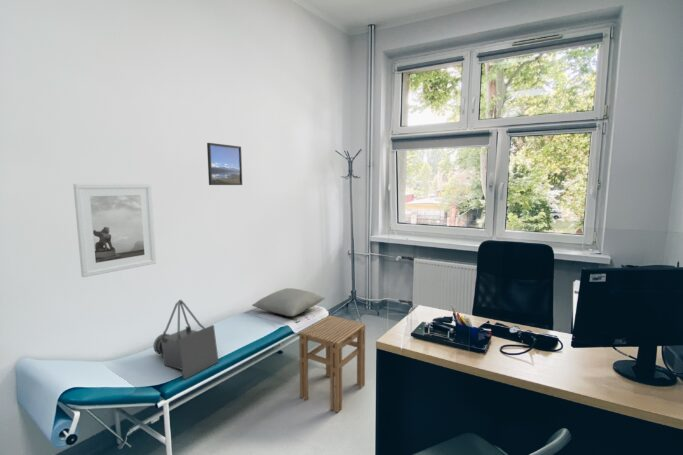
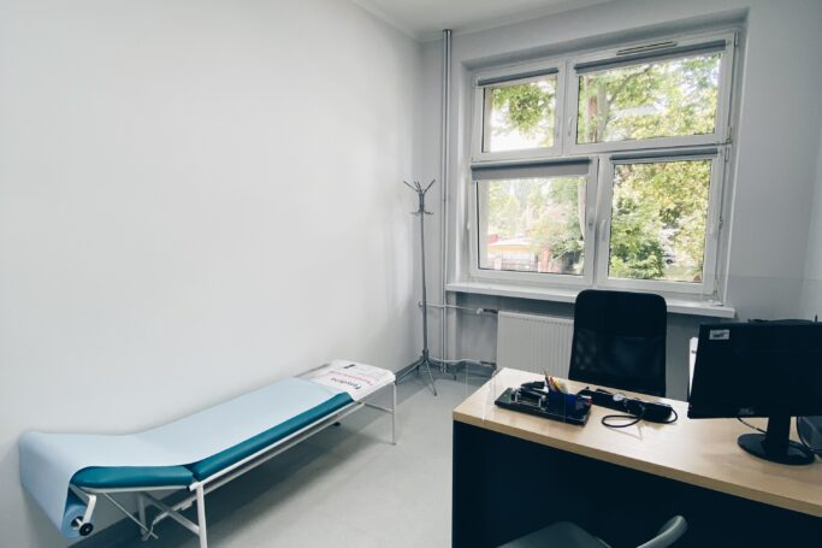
- pillow [251,287,326,317]
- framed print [206,142,243,186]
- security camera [152,299,220,381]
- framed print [72,183,157,278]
- stool [298,314,366,414]
